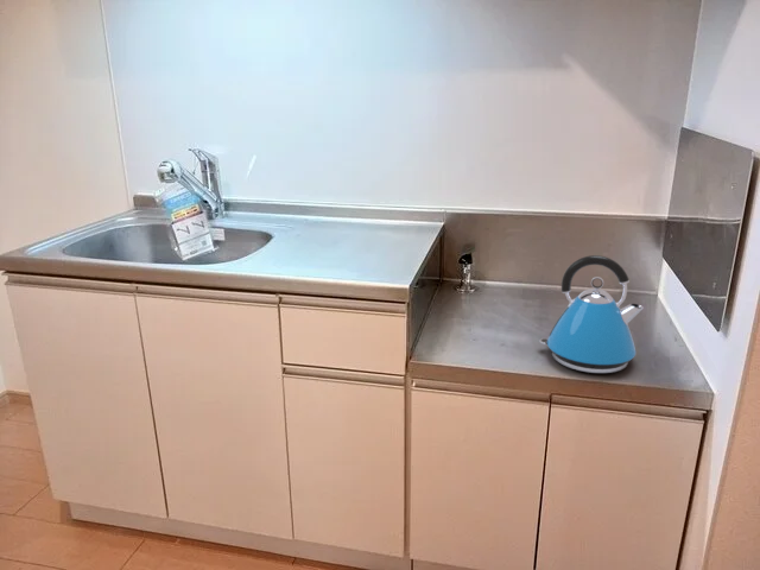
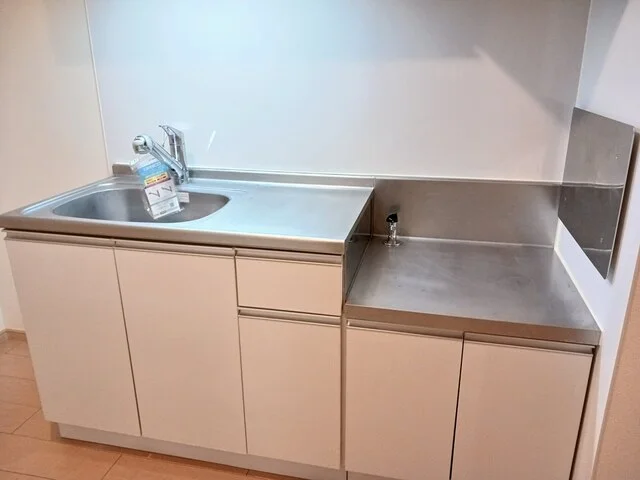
- kettle [539,254,645,374]
